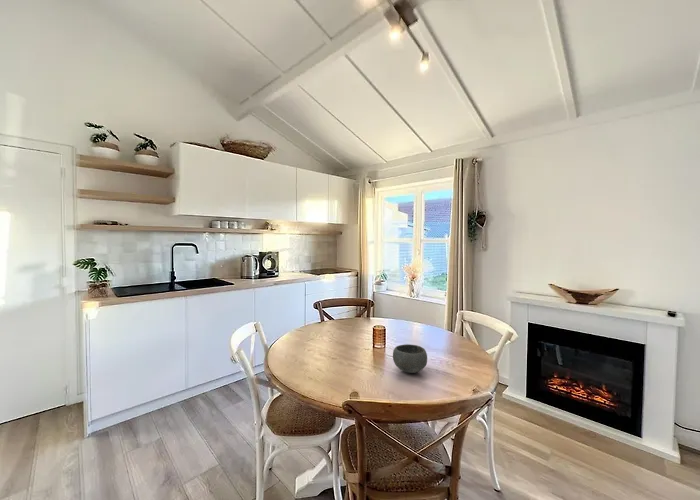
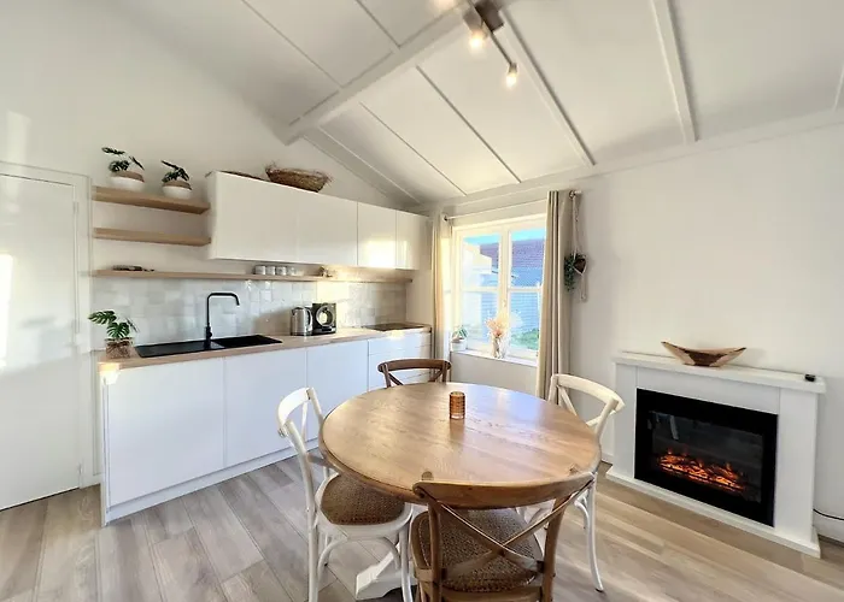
- bowl [392,343,428,374]
